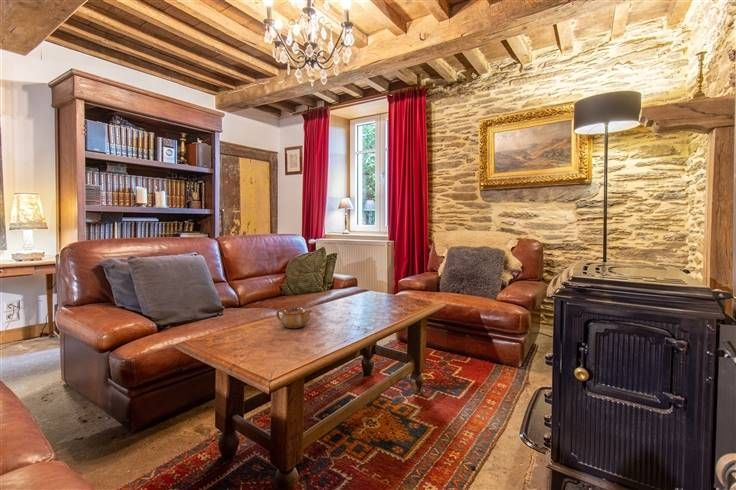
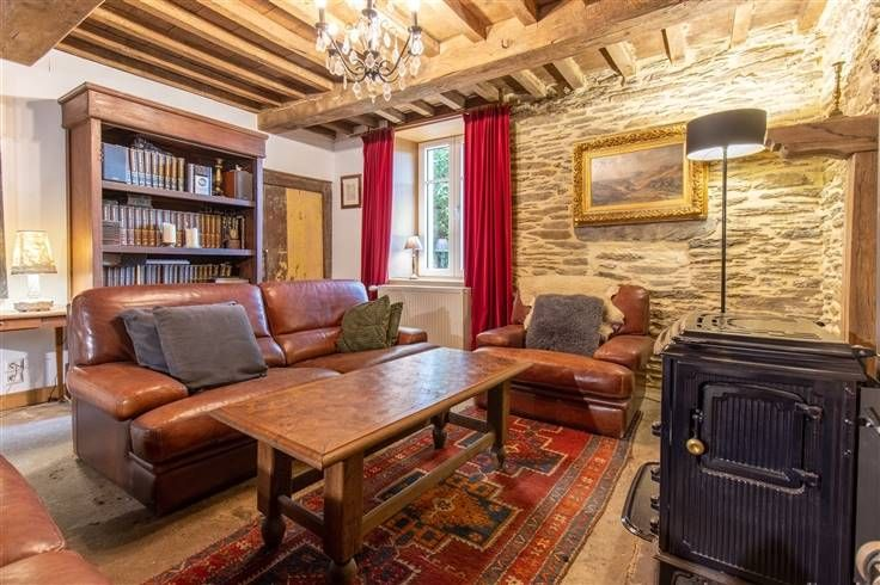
- teapot [275,302,313,329]
